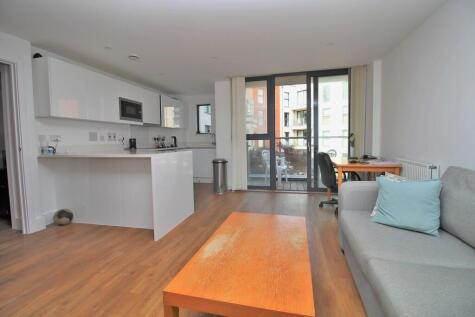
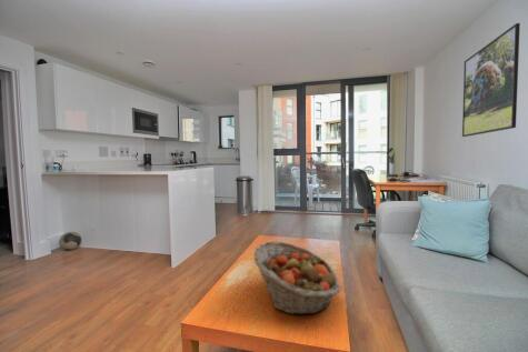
+ fruit basket [252,241,341,315]
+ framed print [461,22,521,138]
